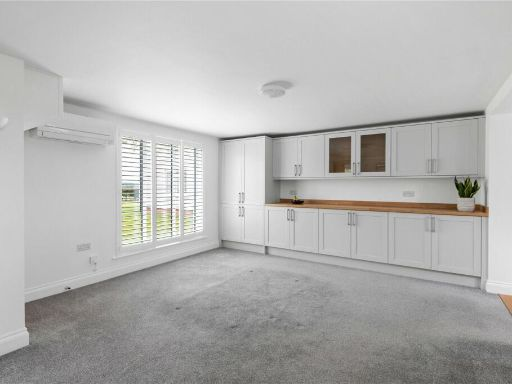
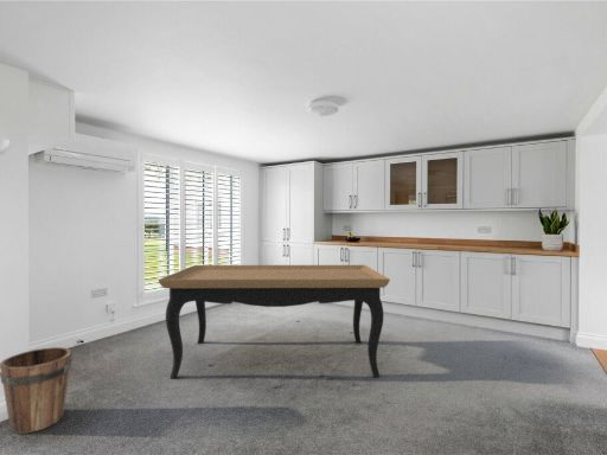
+ dining table [158,264,391,379]
+ bucket [0,346,74,435]
